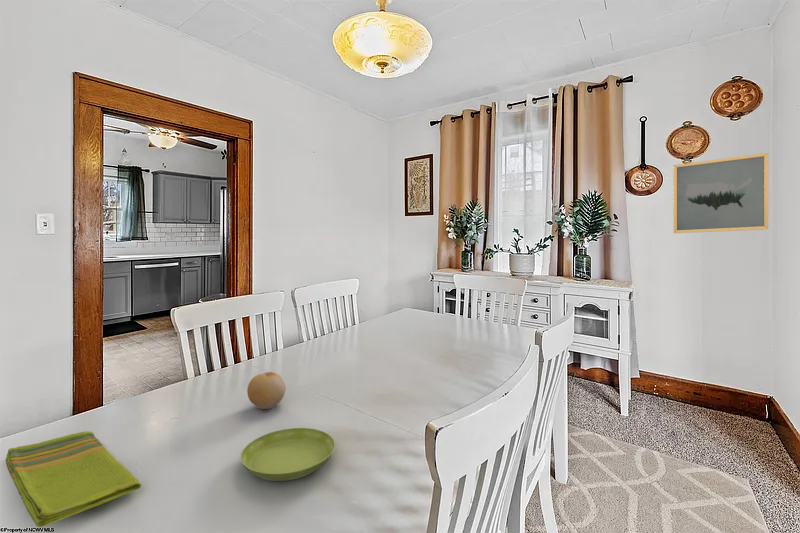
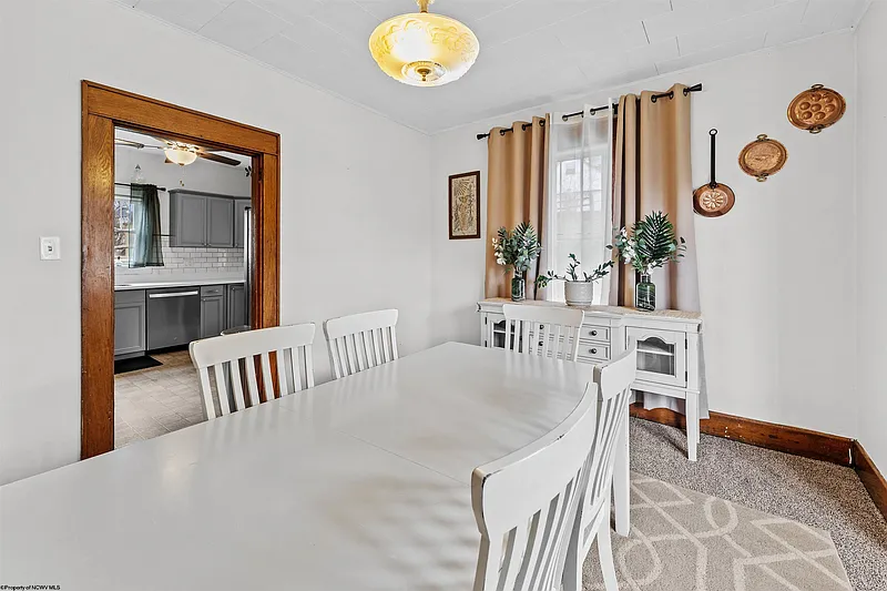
- dish towel [5,430,142,528]
- saucer [240,427,336,482]
- fruit [246,371,287,410]
- wall art [673,152,769,234]
